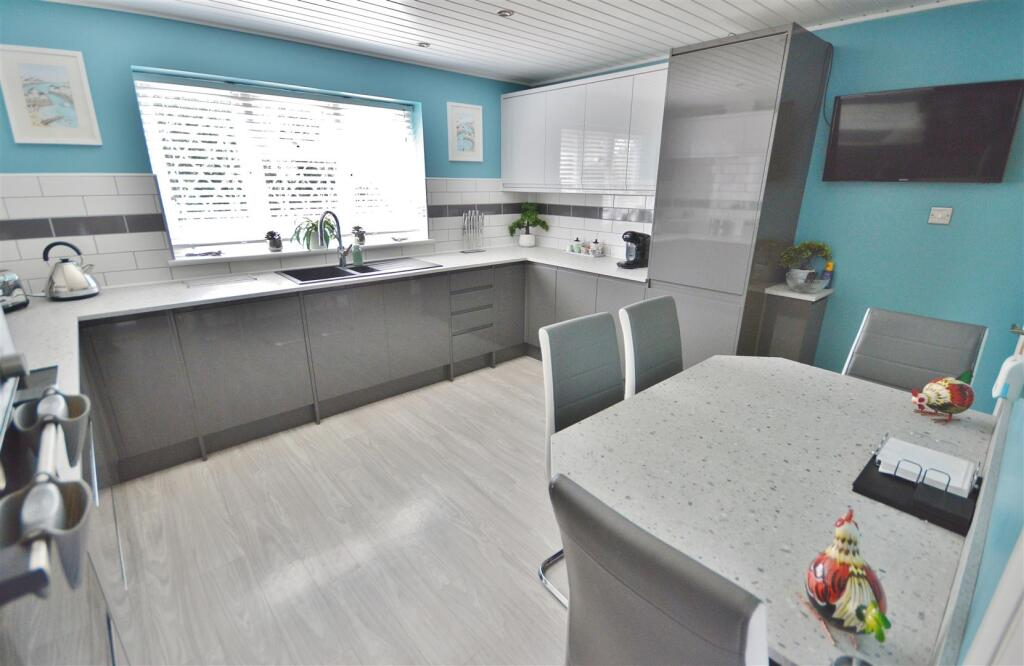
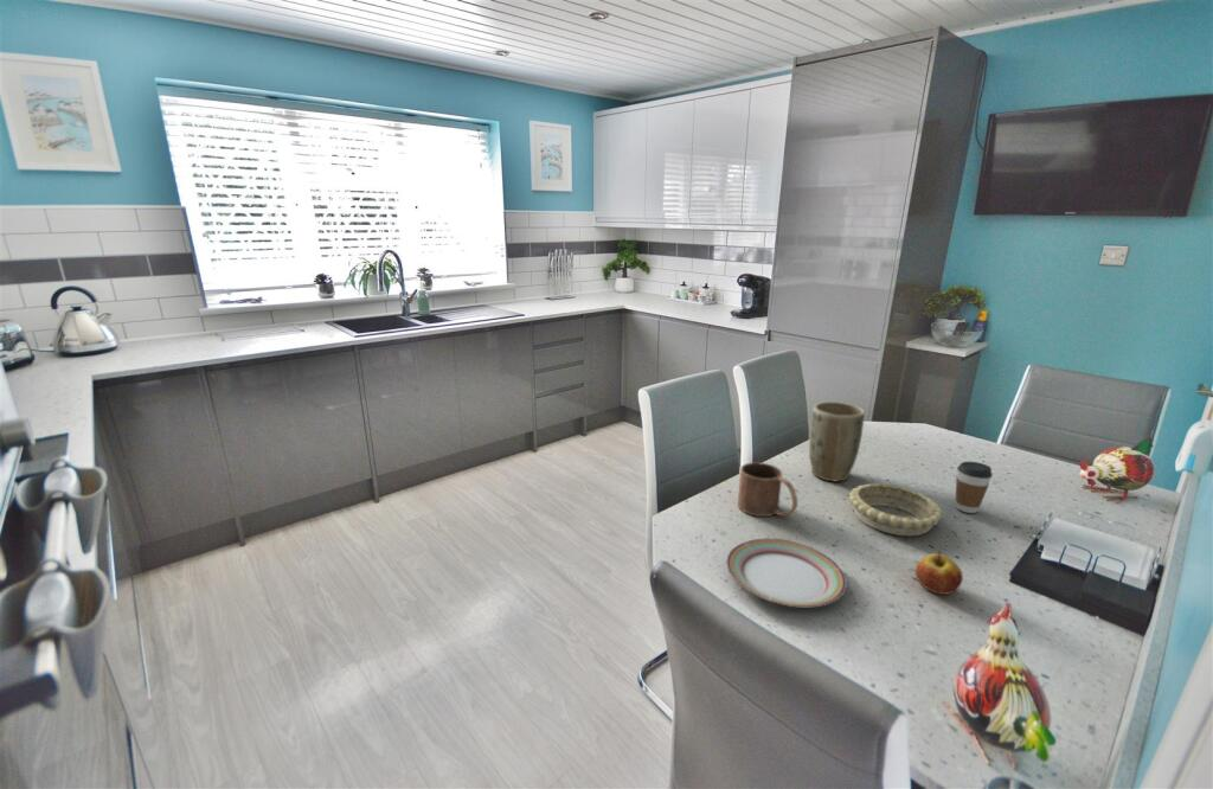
+ apple [914,550,964,596]
+ plate [725,537,848,608]
+ plant pot [808,400,866,482]
+ coffee cup [955,461,994,514]
+ mug [737,461,798,518]
+ decorative bowl [848,482,943,537]
